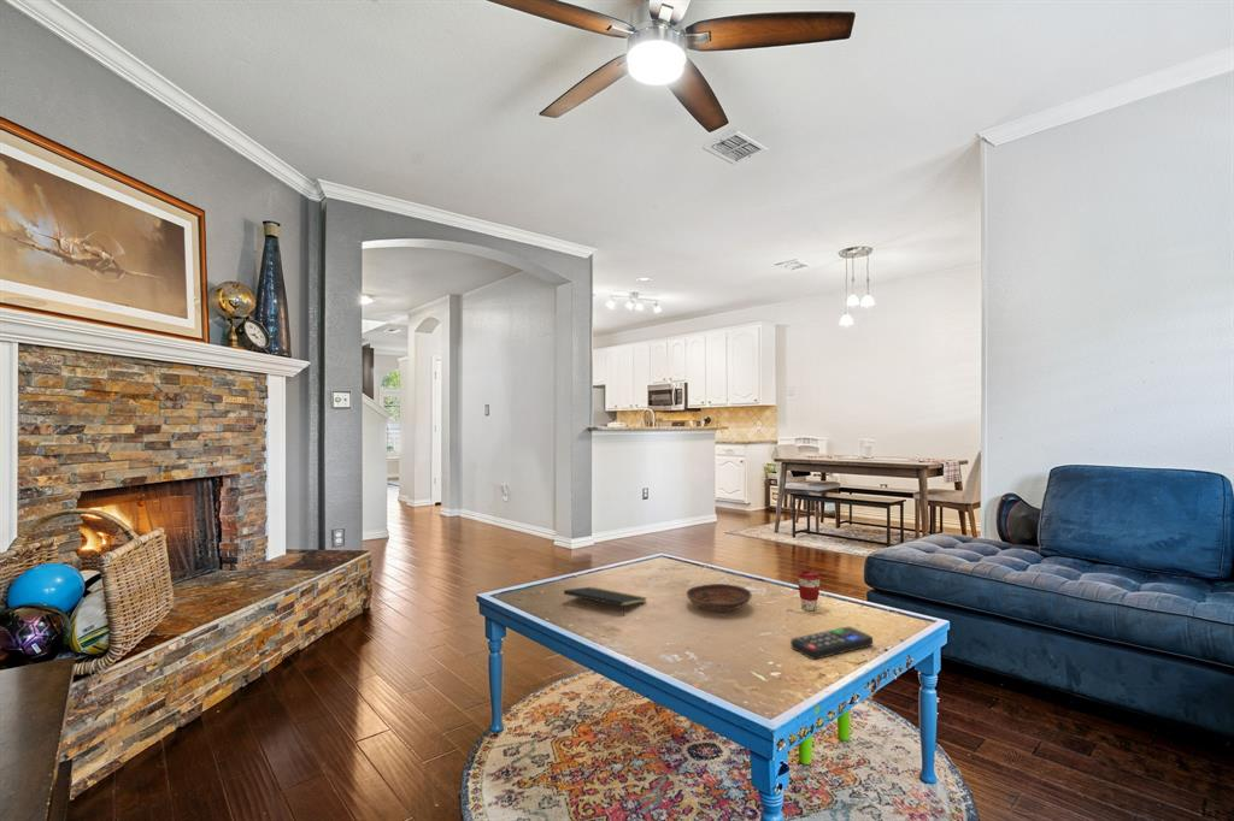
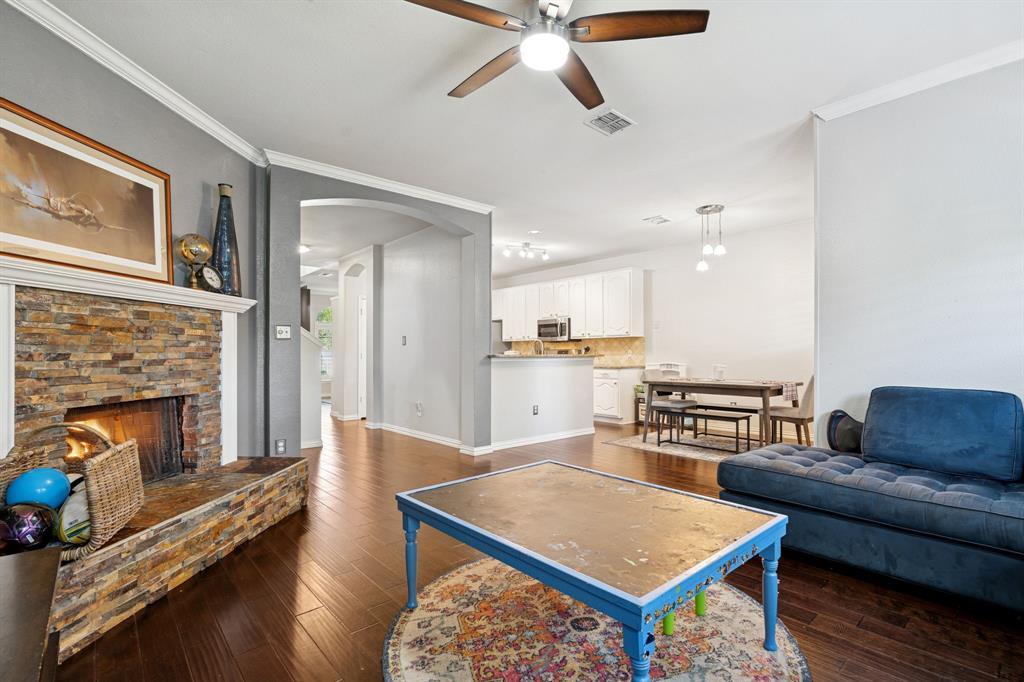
- notepad [563,586,648,618]
- remote control [791,626,874,661]
- bowl [686,583,753,613]
- coffee cup [797,569,822,612]
